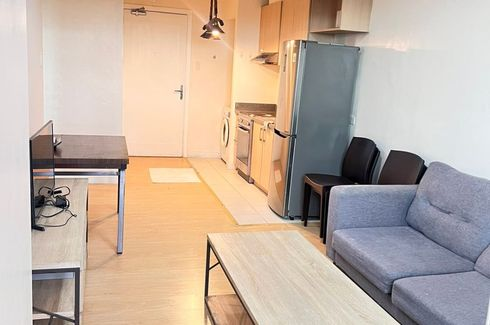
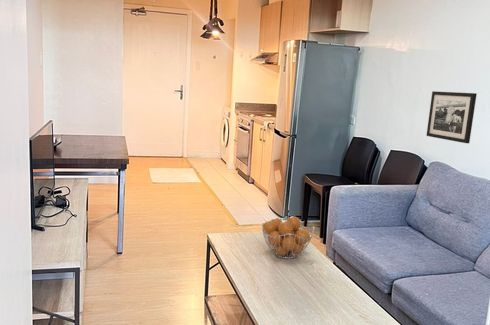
+ fruit basket [261,215,315,260]
+ picture frame [425,90,478,144]
